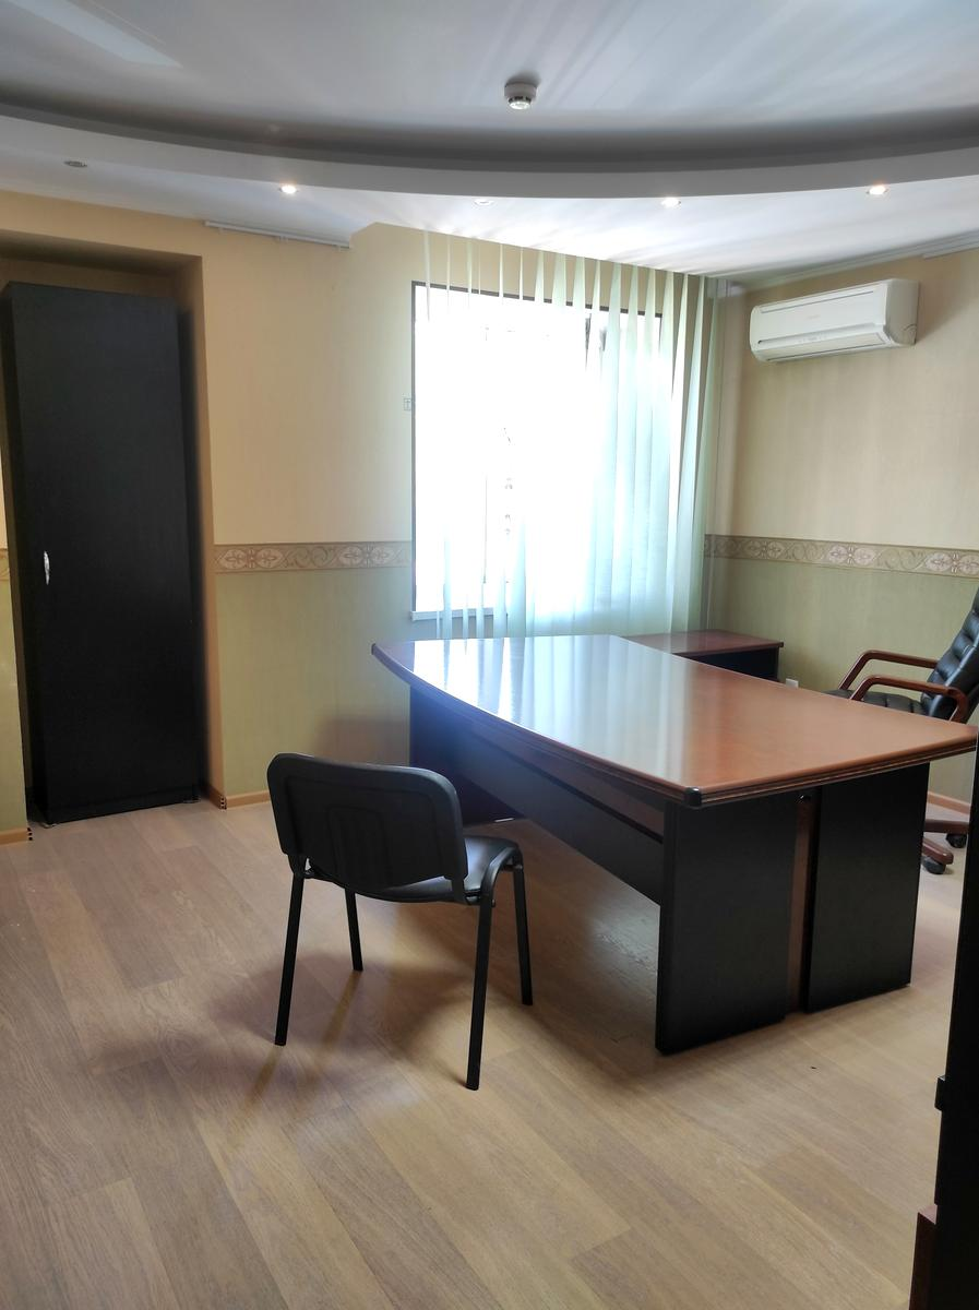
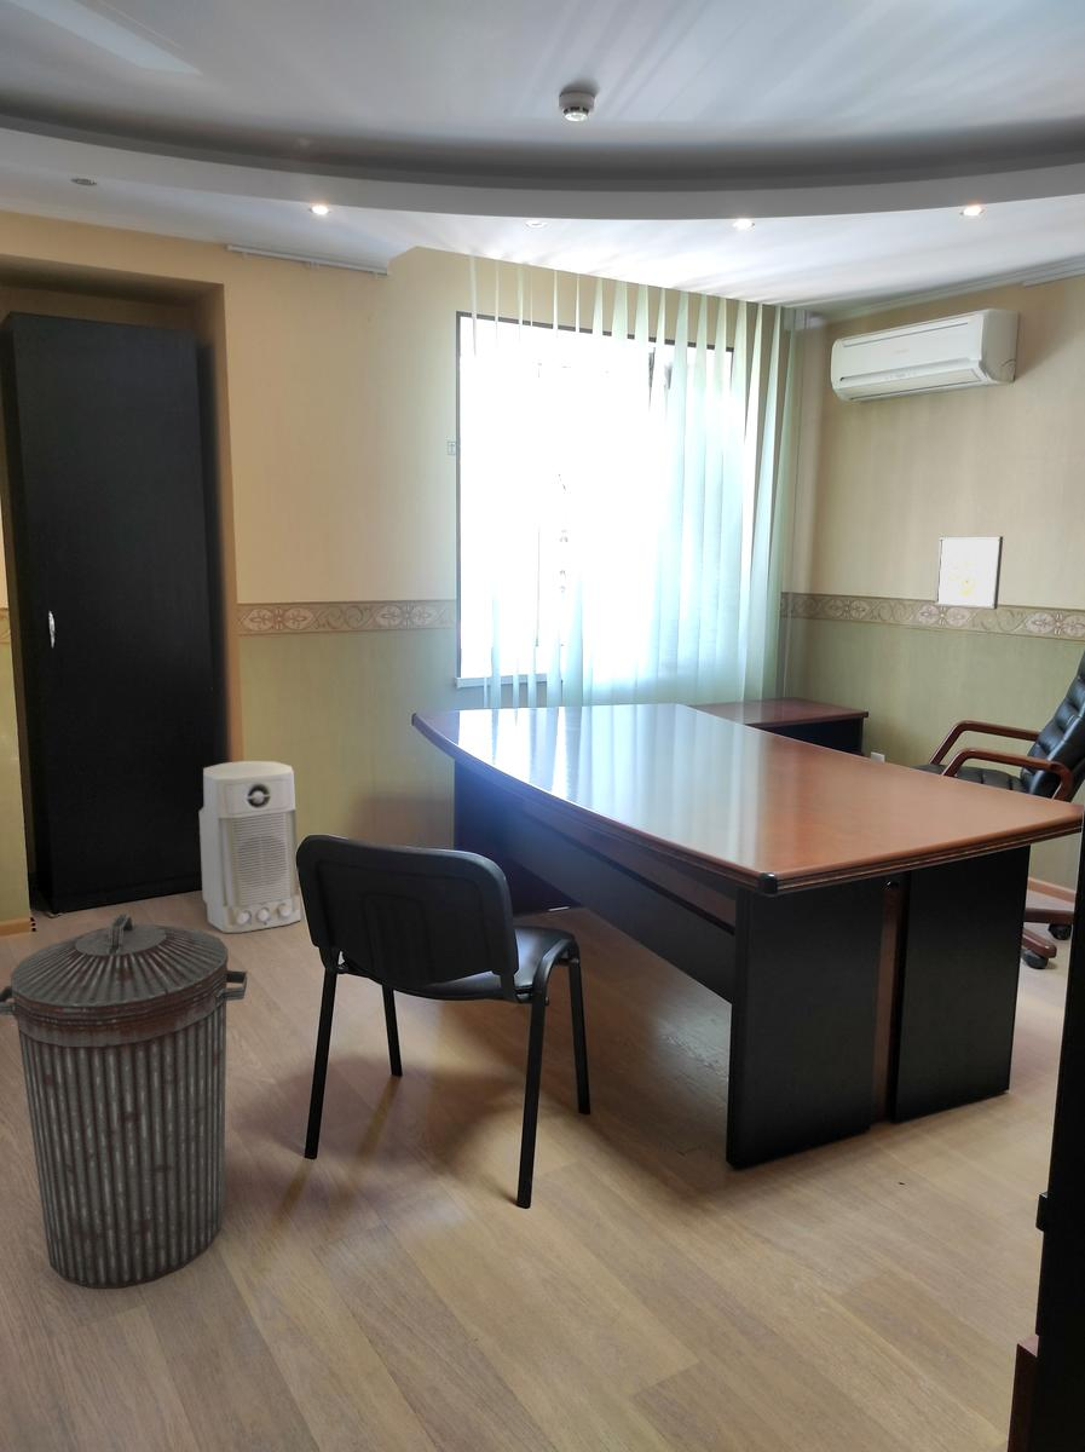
+ air purifier [198,760,302,934]
+ trash can [0,912,248,1289]
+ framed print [934,535,1004,611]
